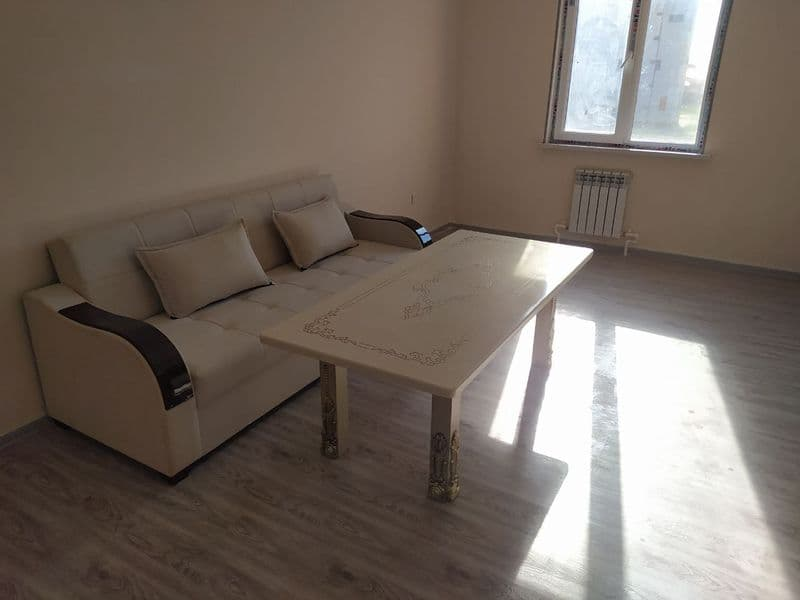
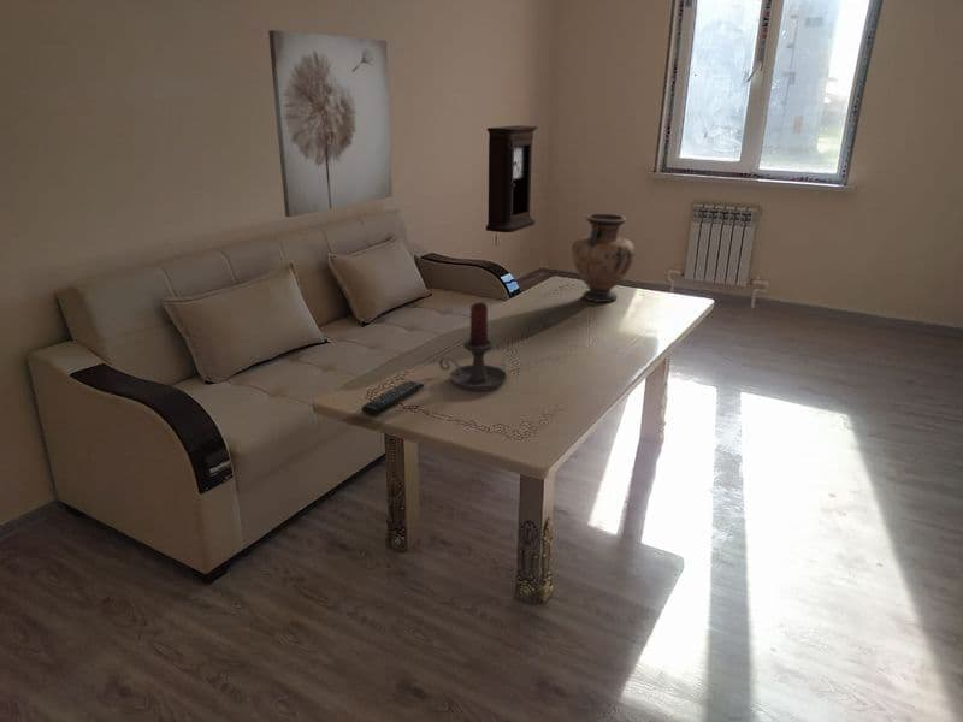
+ vase [571,213,636,303]
+ candle holder [438,301,508,392]
+ remote control [361,379,425,418]
+ wall art [267,29,394,218]
+ pendulum clock [485,124,538,233]
